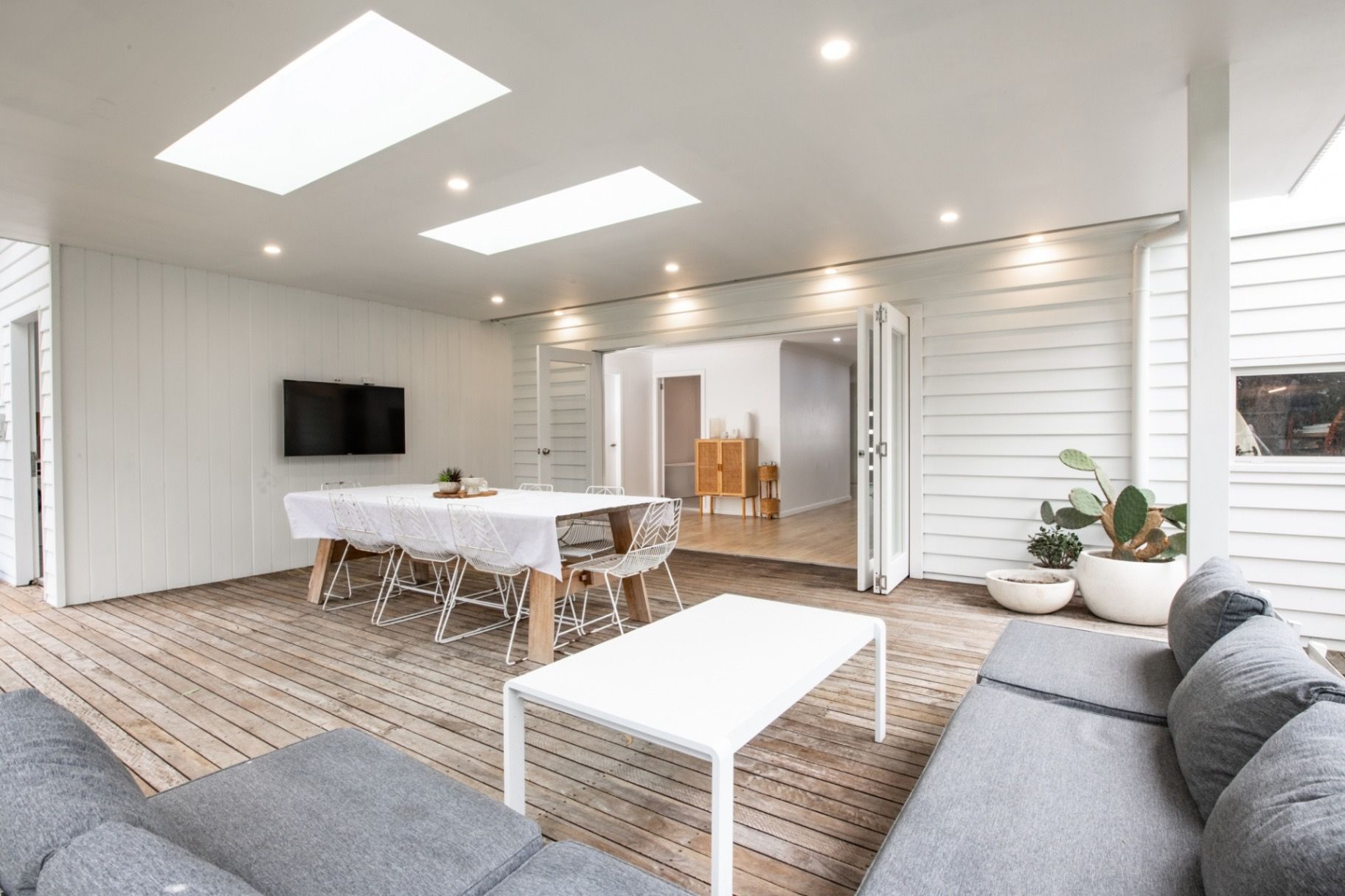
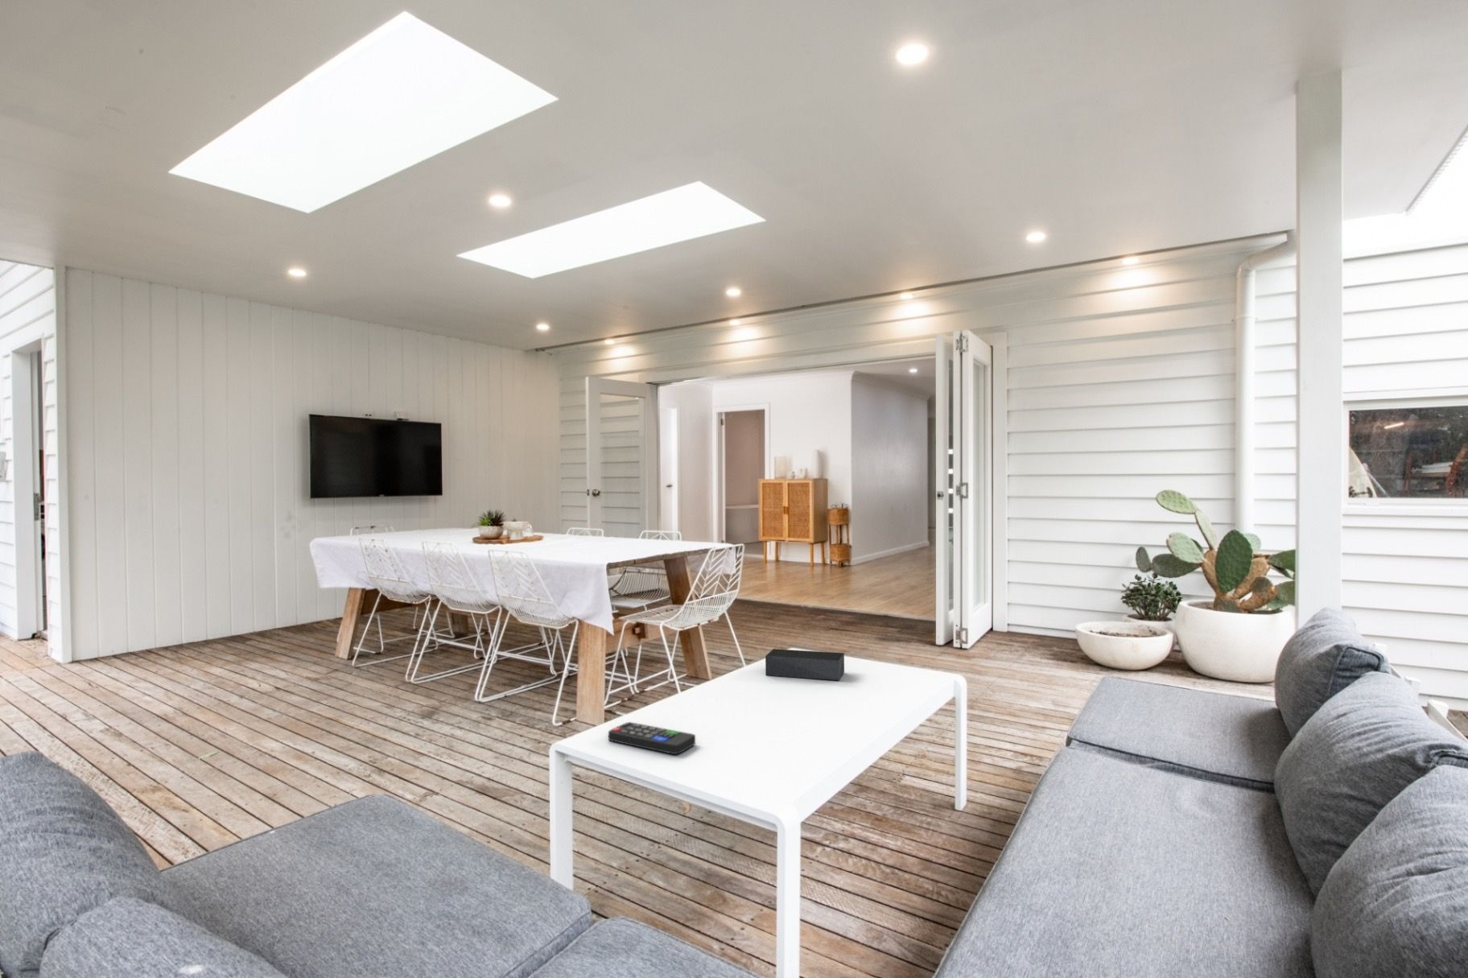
+ remote control [608,721,696,755]
+ speaker [765,648,845,681]
